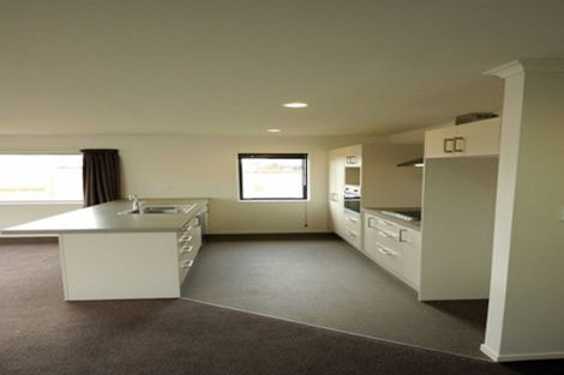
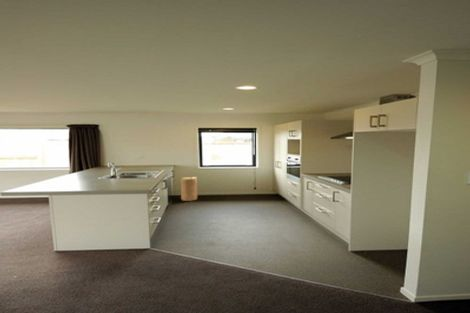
+ basket [180,176,198,202]
